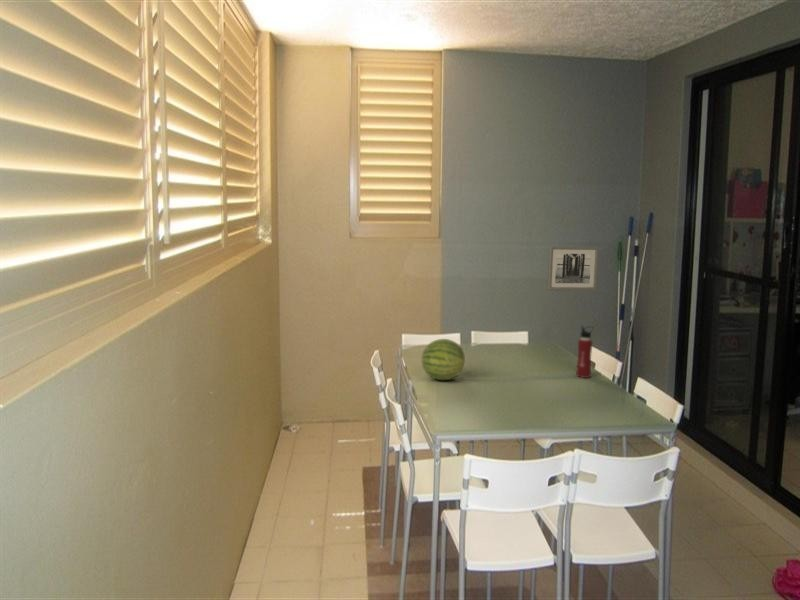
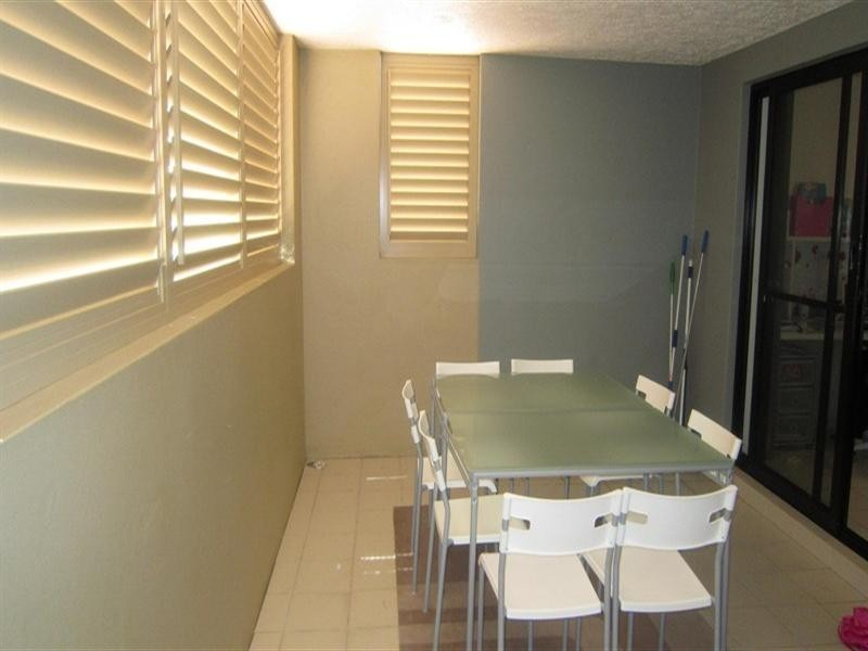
- fruit [421,338,466,381]
- wall art [546,245,600,292]
- water bottle [575,325,595,379]
